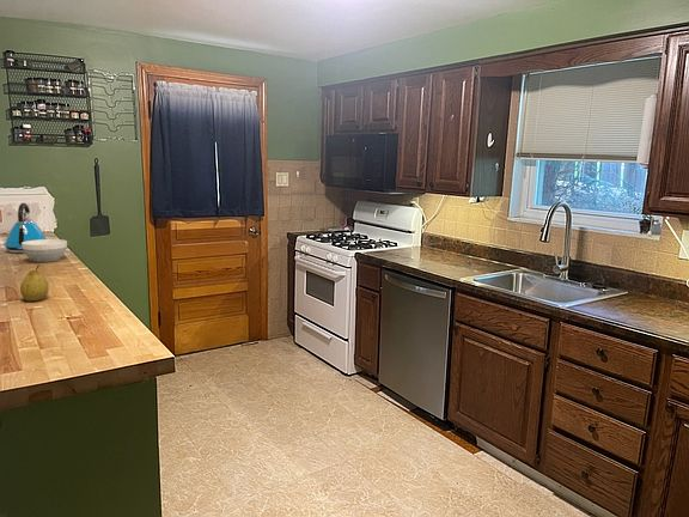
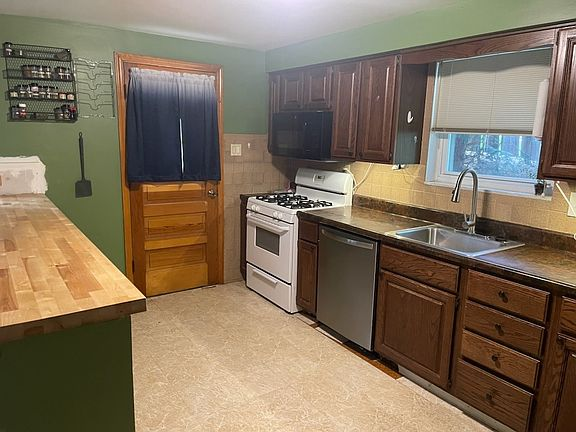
- bowl [22,238,68,263]
- kettle [4,202,48,254]
- fruit [19,264,50,302]
